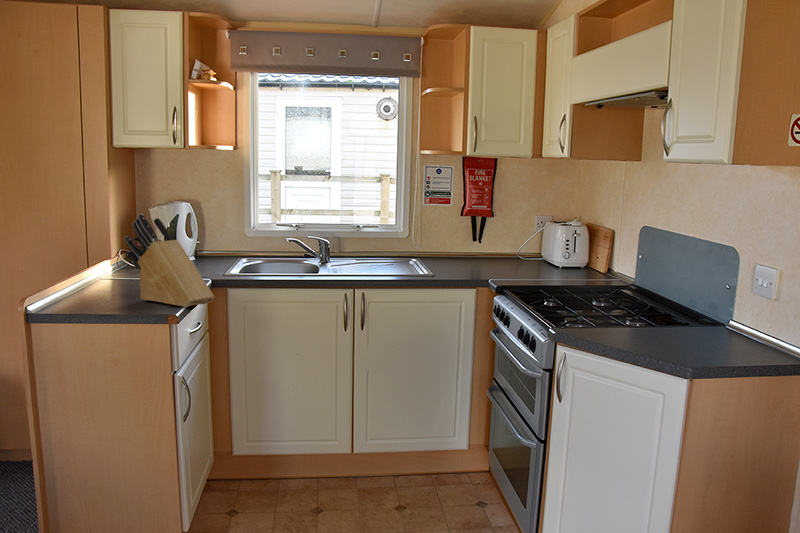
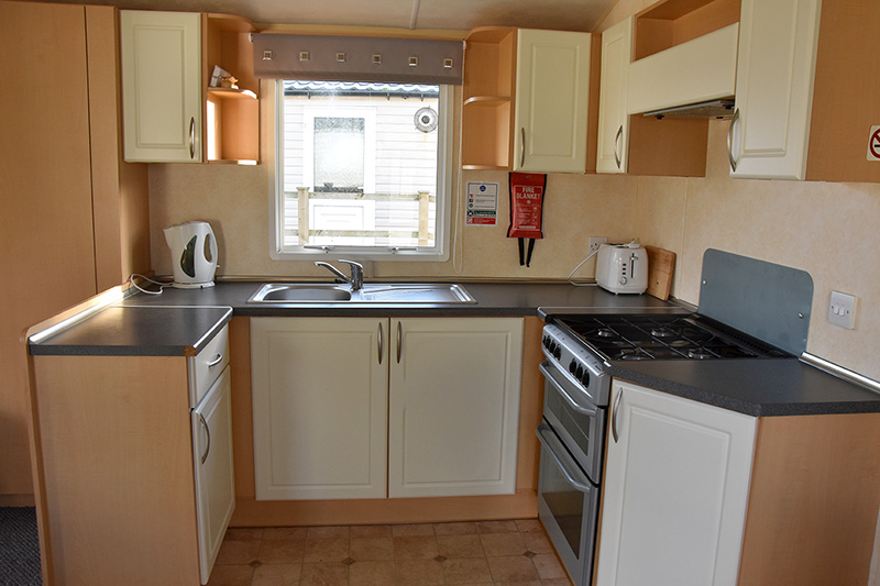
- knife block [124,213,215,309]
